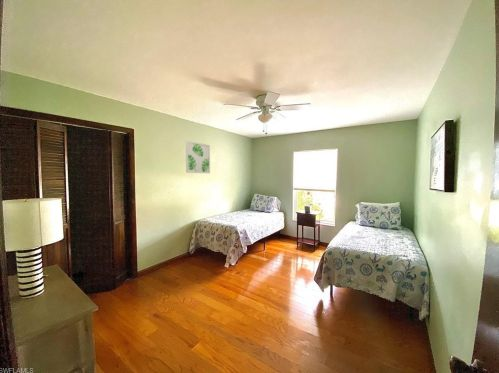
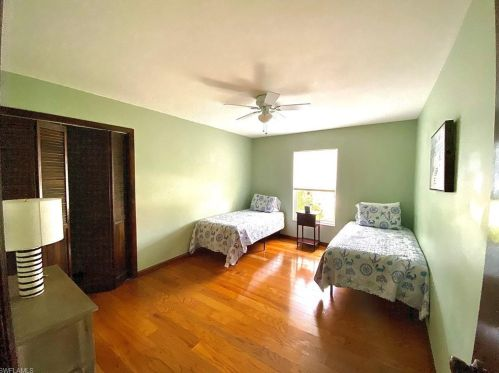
- wall art [185,140,211,174]
